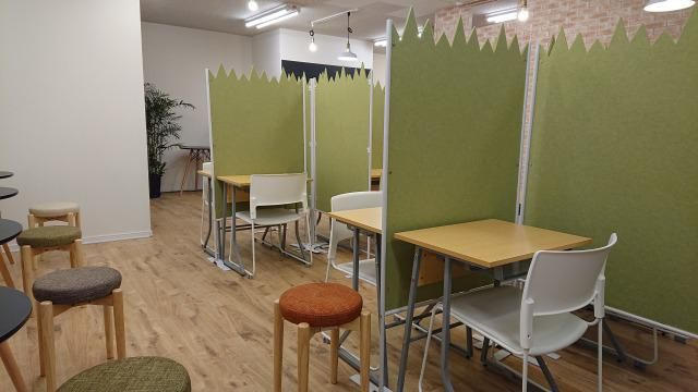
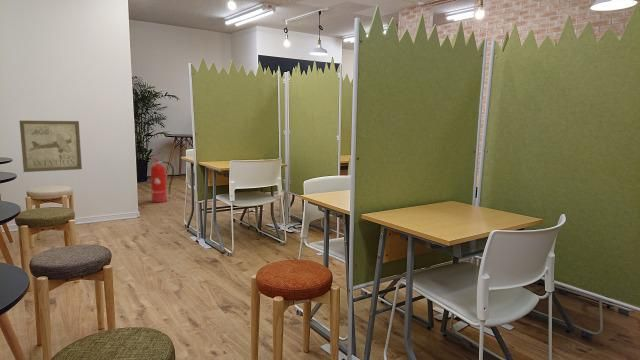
+ wall art [19,120,83,173]
+ fire extinguisher [149,157,175,203]
